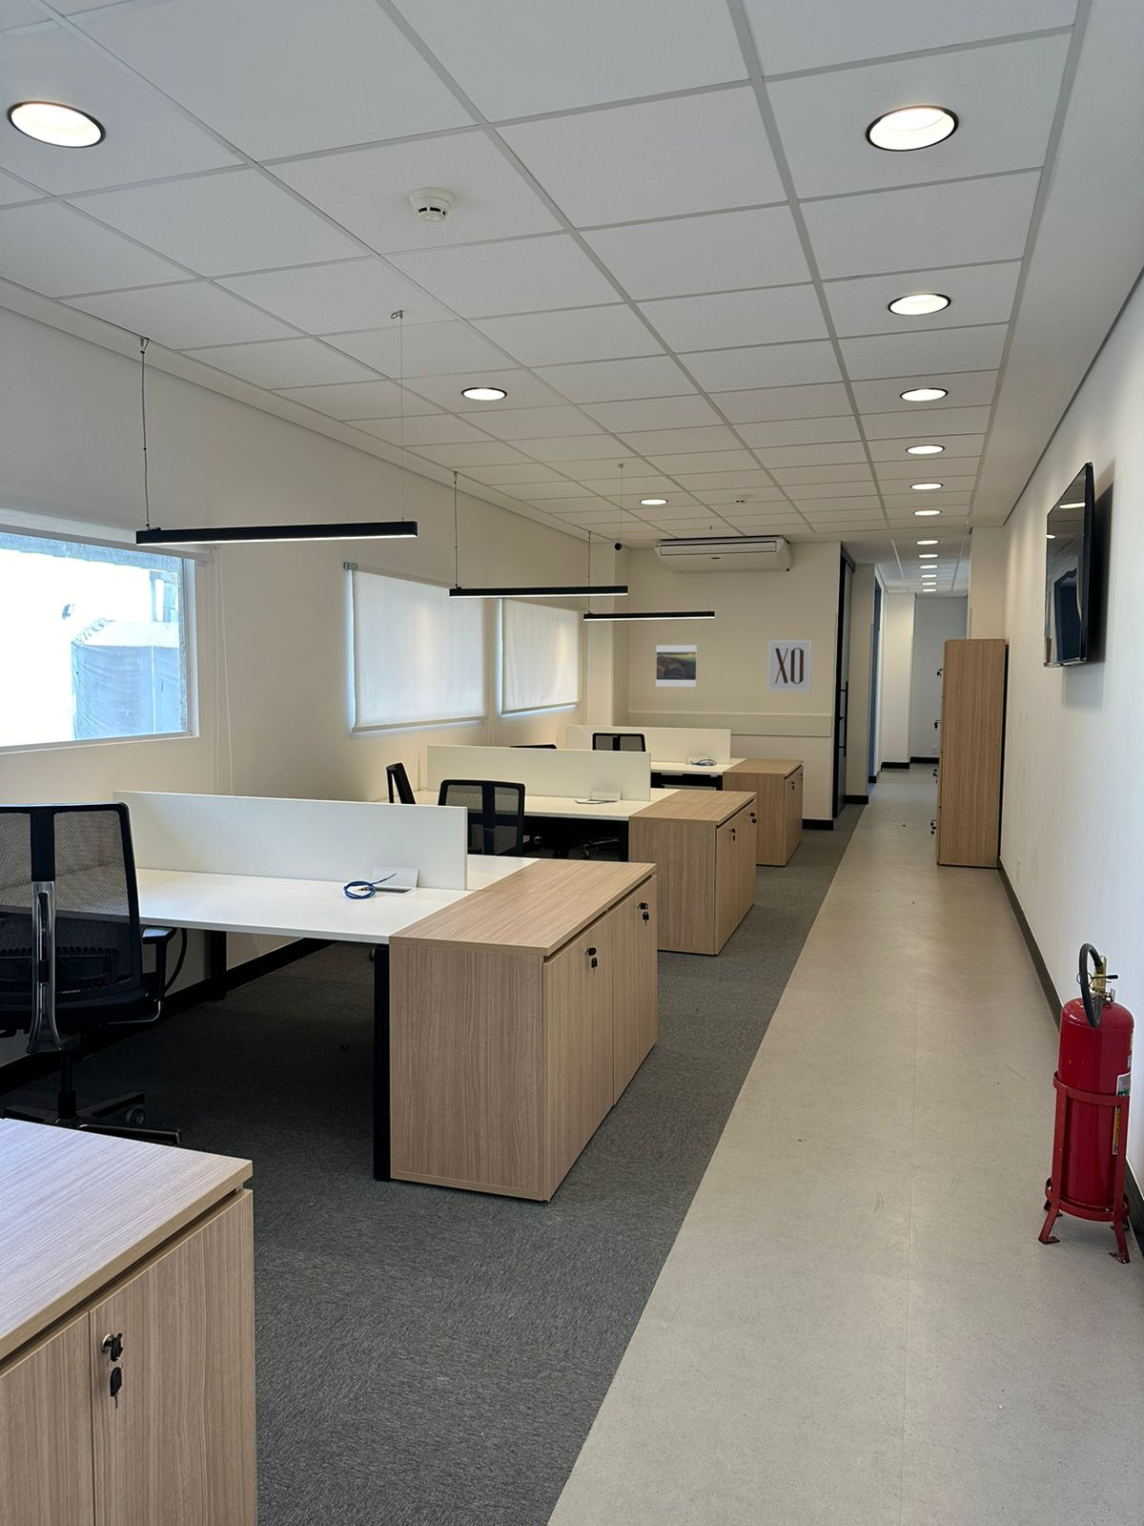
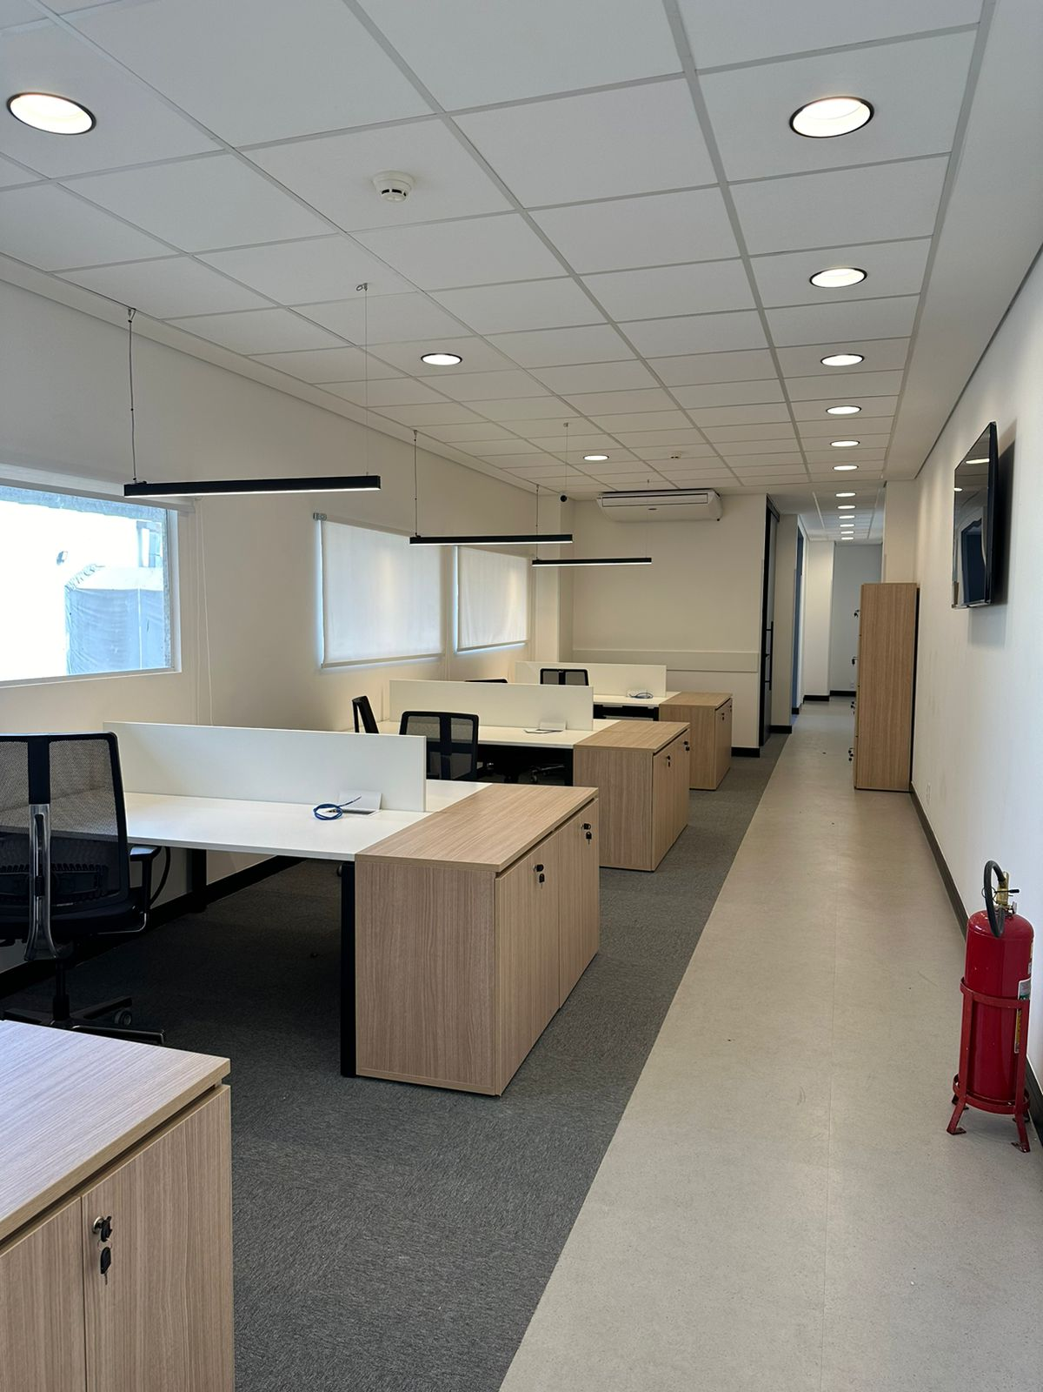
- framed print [655,644,699,687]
- wall art [767,639,814,693]
